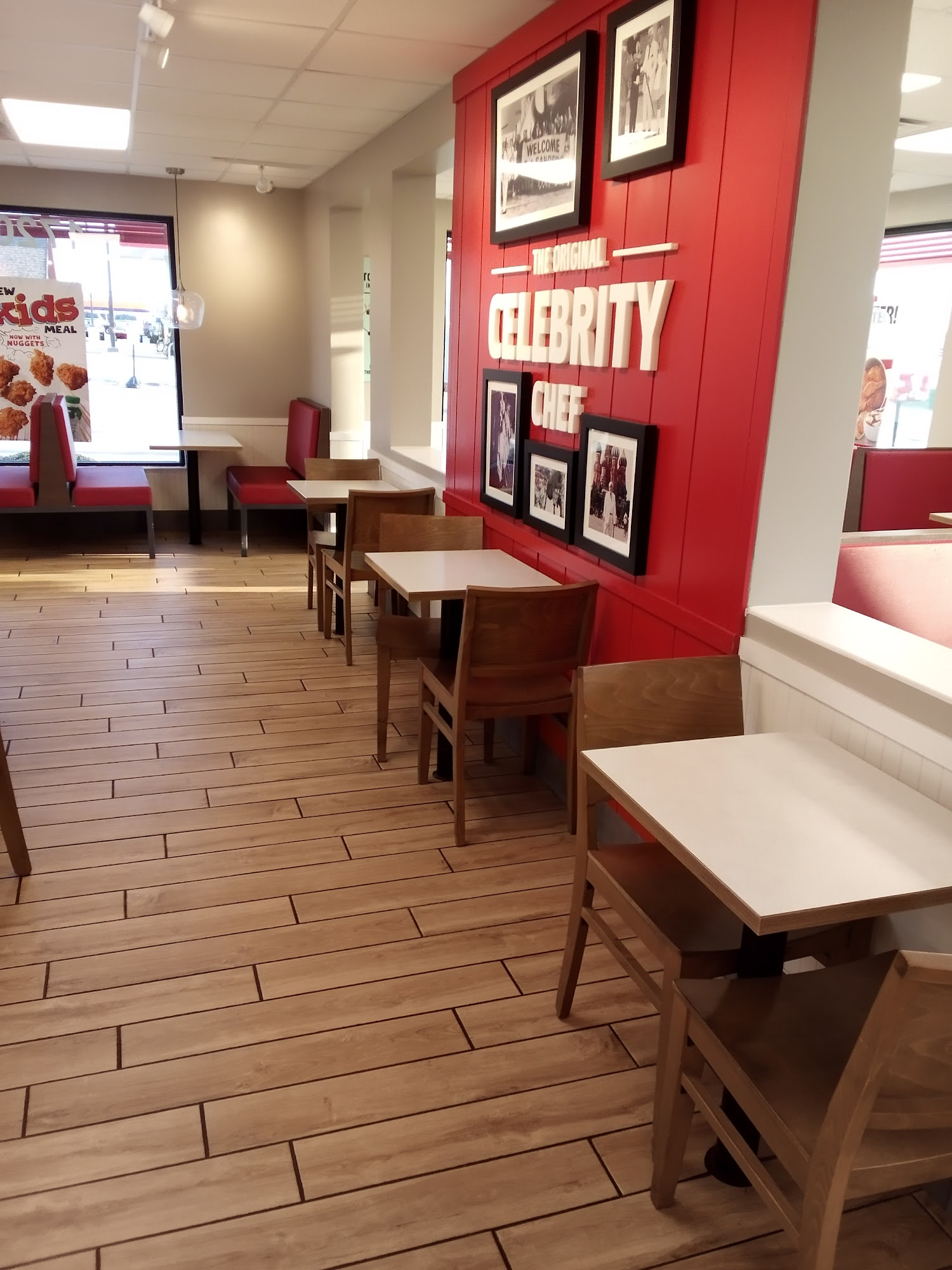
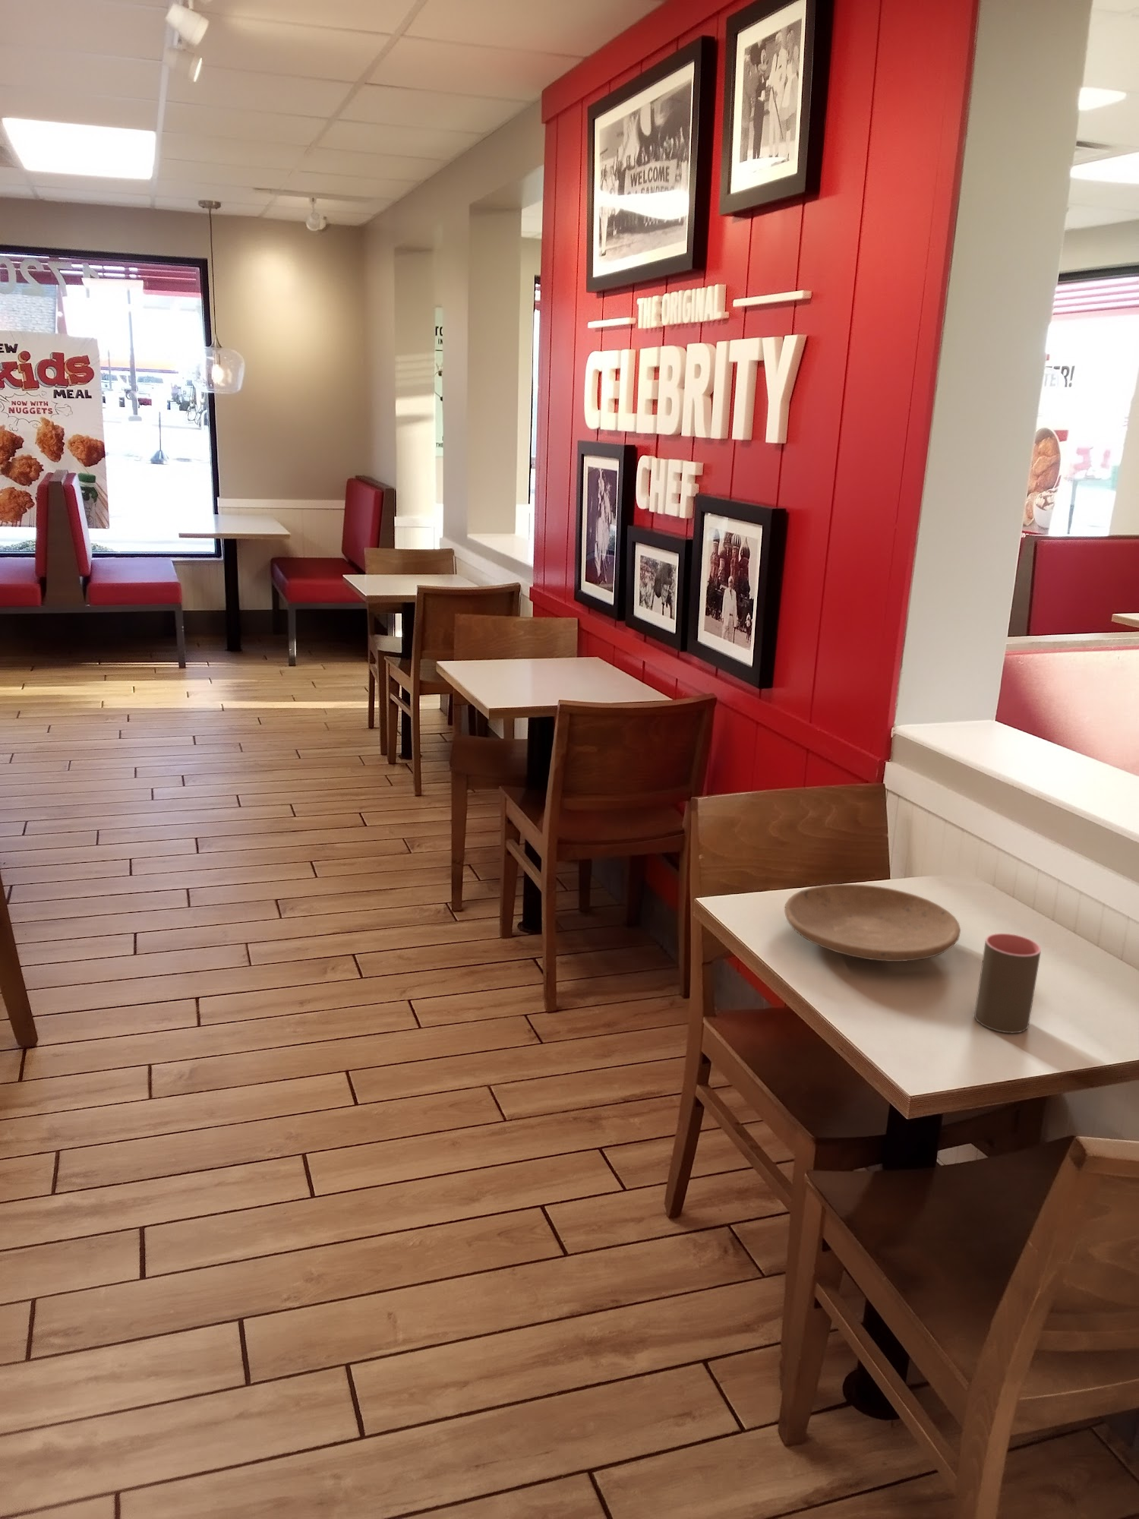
+ plate [784,884,961,963]
+ cup [974,933,1042,1033]
